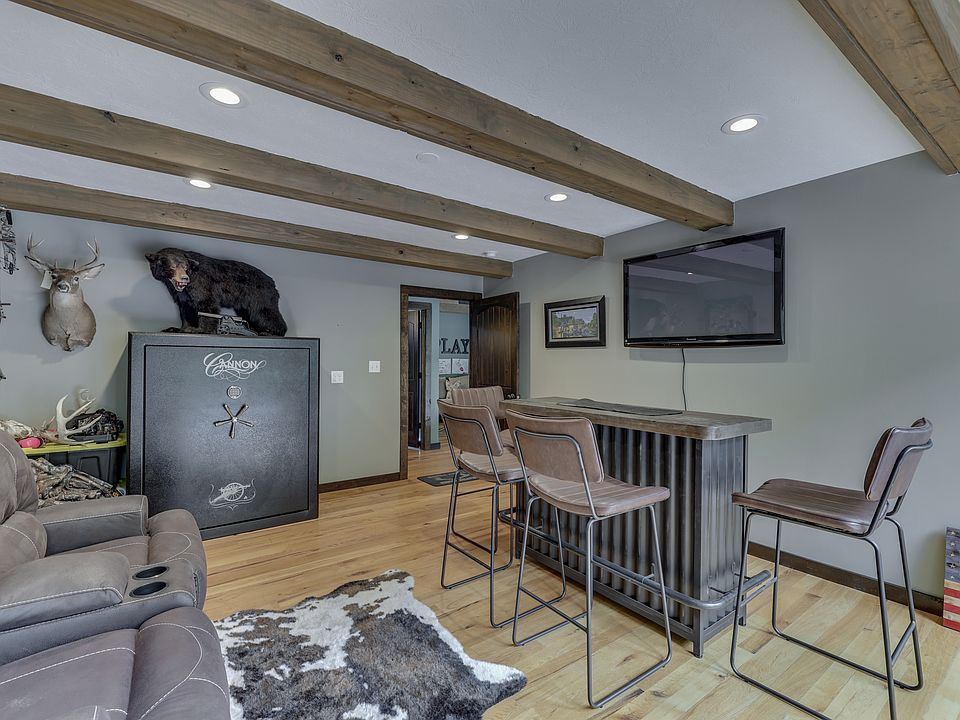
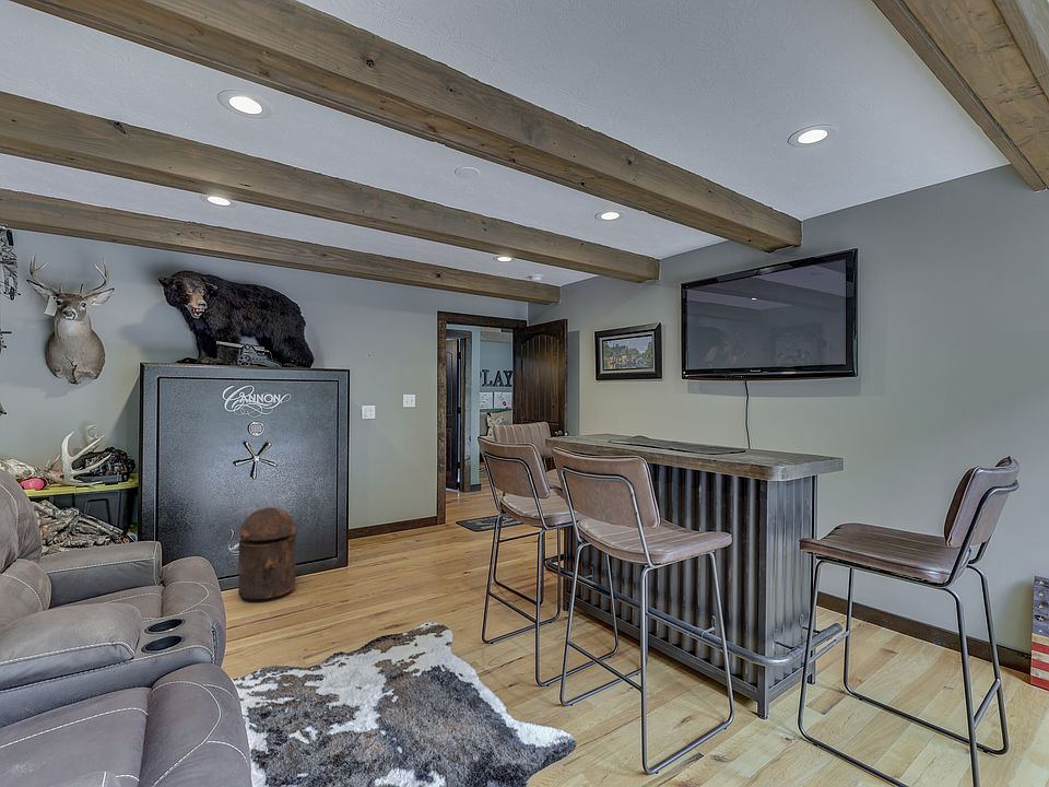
+ trash can [237,506,296,603]
